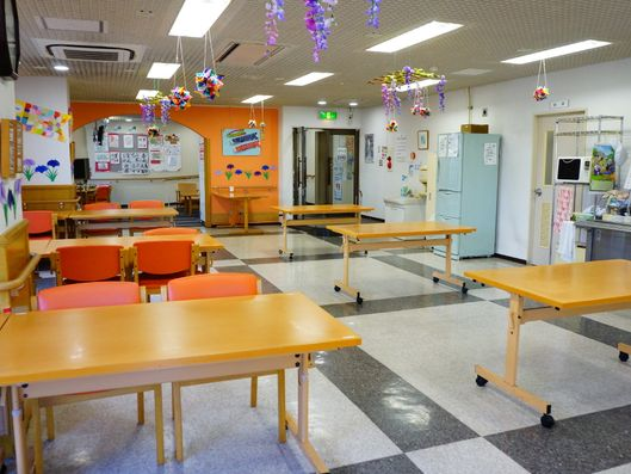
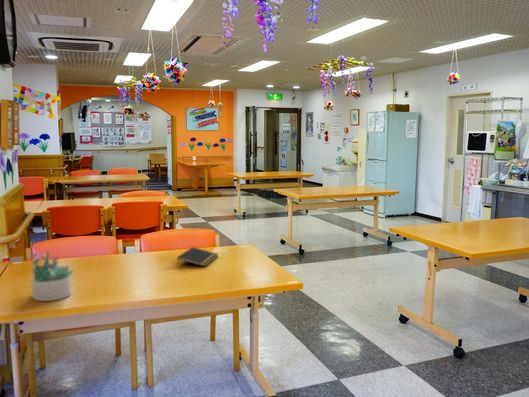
+ notepad [176,246,219,267]
+ succulent plant [30,250,75,302]
